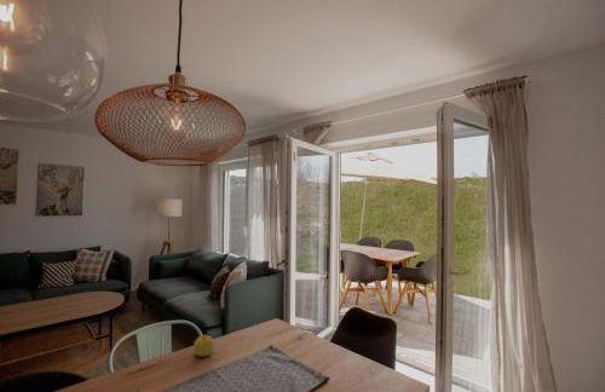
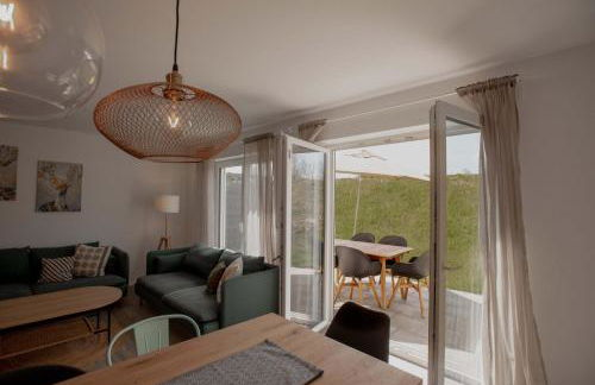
- fruit [192,334,215,358]
